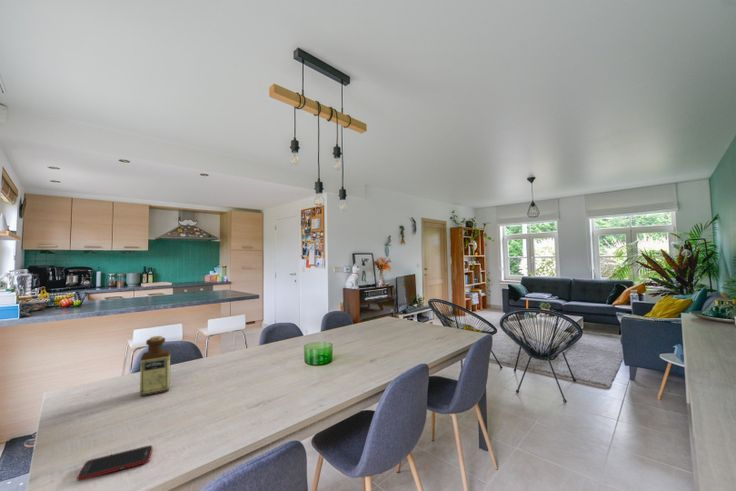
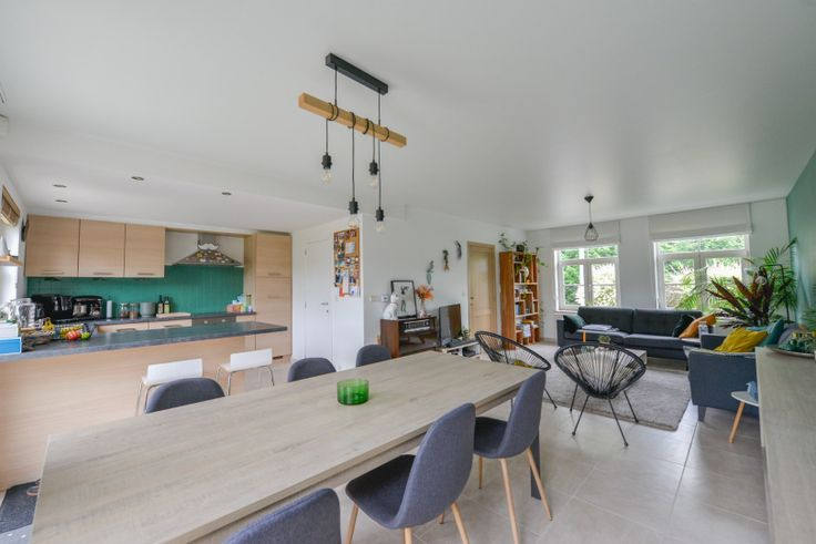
- bottle [139,335,172,397]
- cell phone [76,444,153,482]
